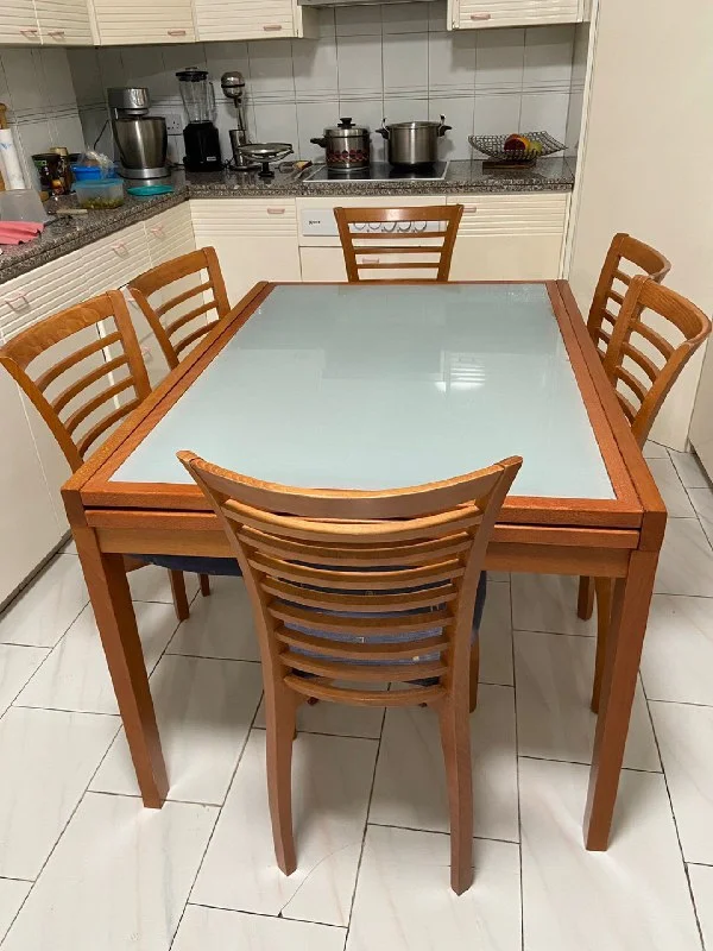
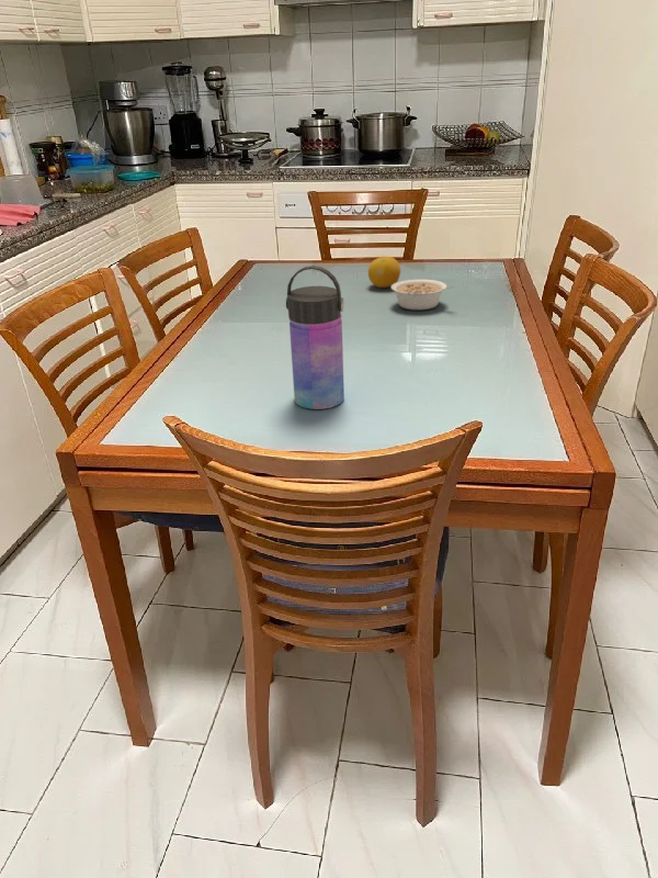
+ fruit [367,256,401,289]
+ water bottle [285,264,345,410]
+ legume [390,279,455,311]
